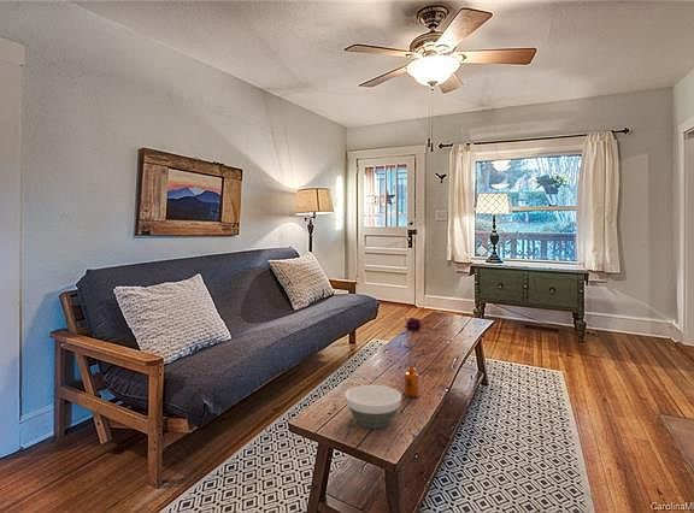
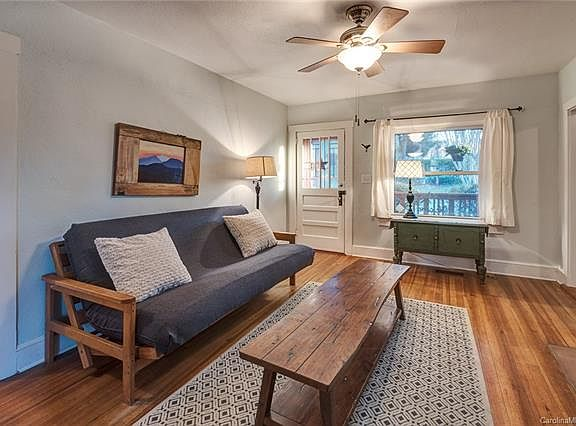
- flower [399,317,425,399]
- bowl [343,384,402,430]
